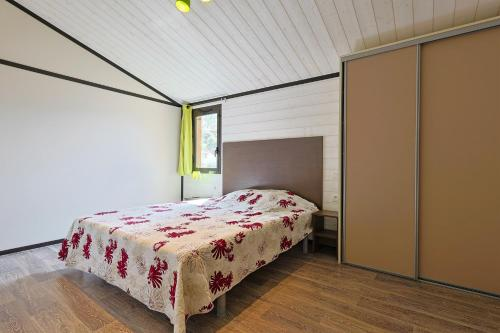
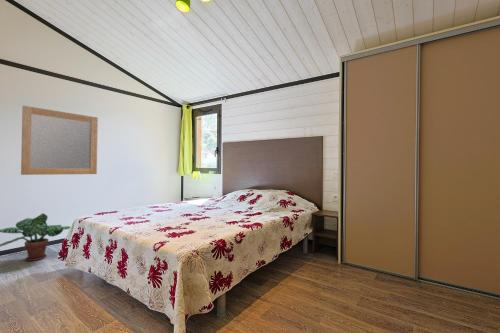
+ potted plant [0,212,71,262]
+ home mirror [20,105,99,176]
